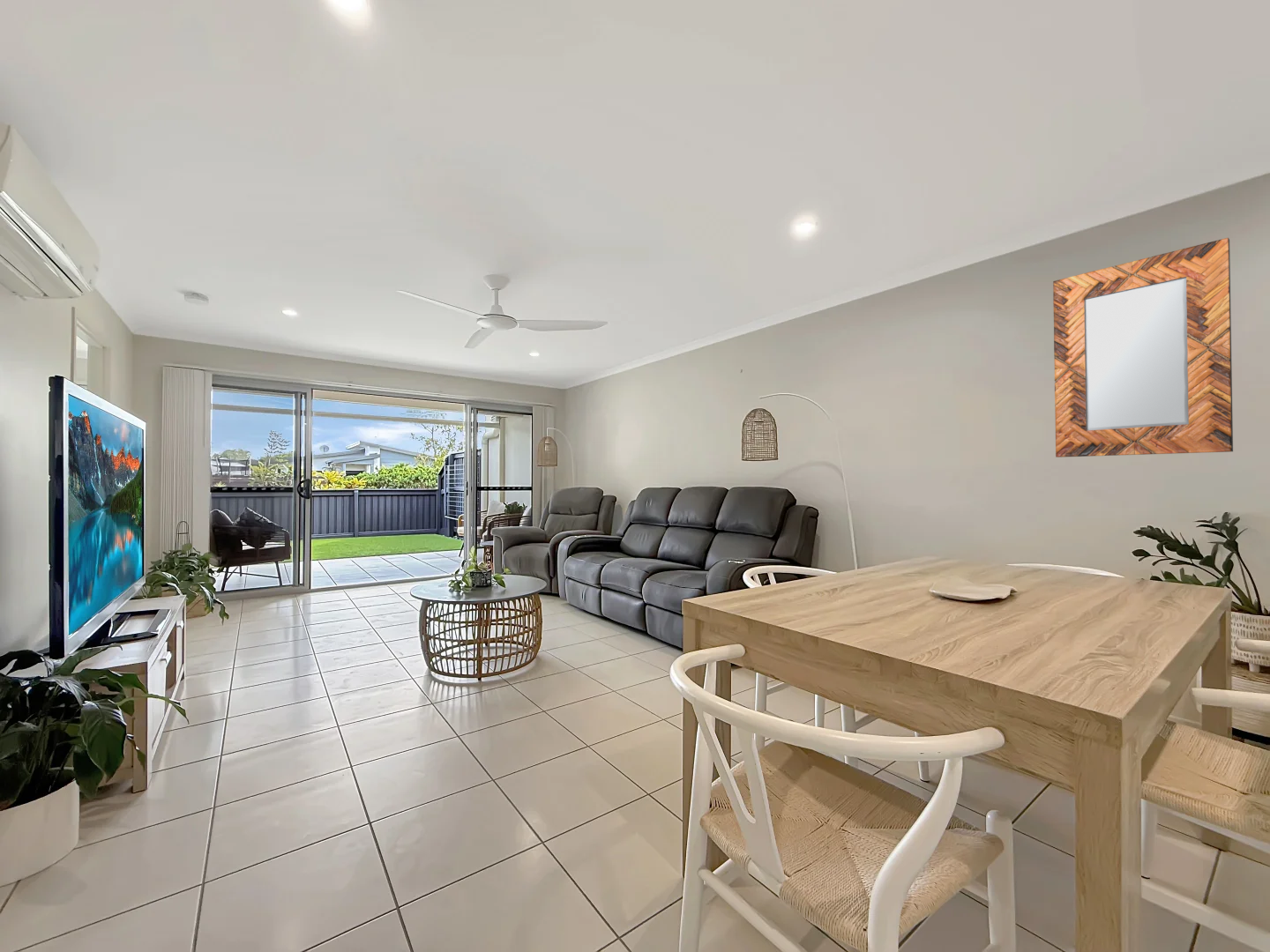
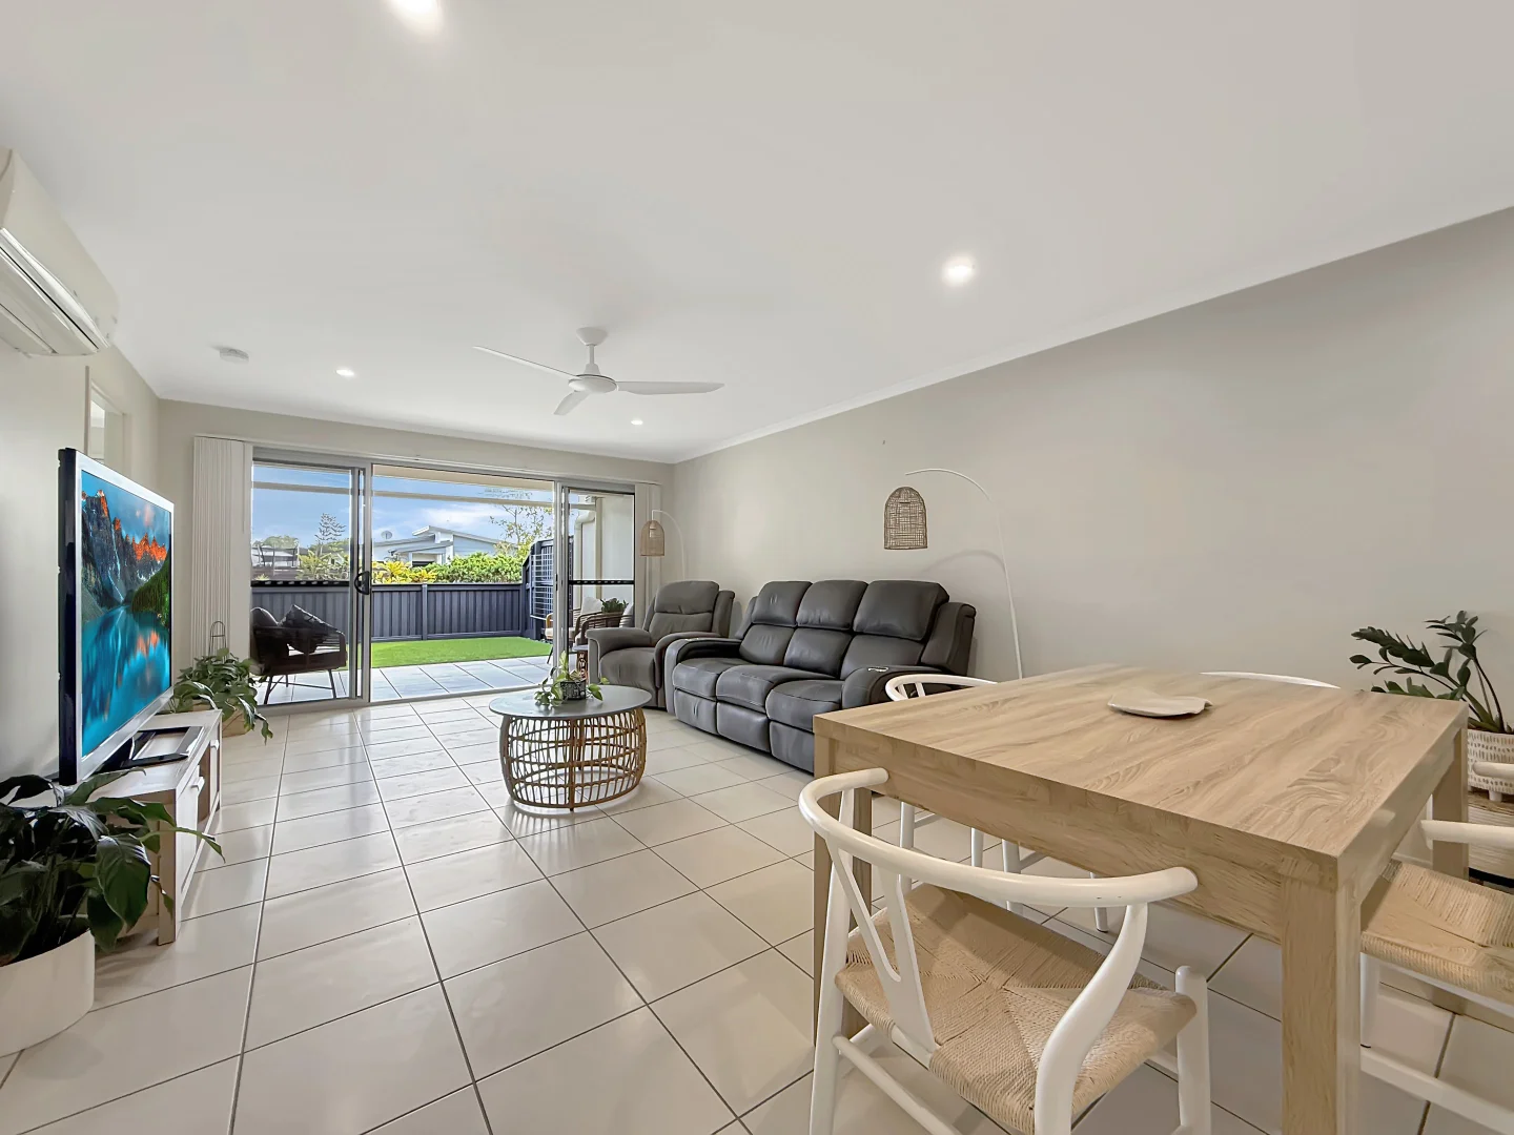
- home mirror [1052,237,1234,458]
